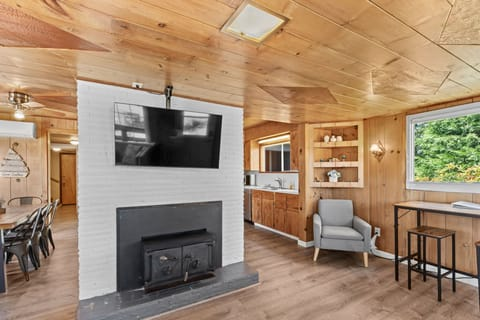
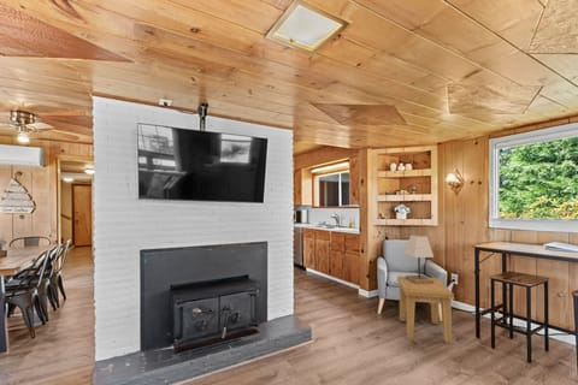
+ lamp [403,233,435,284]
+ side table [396,276,455,344]
